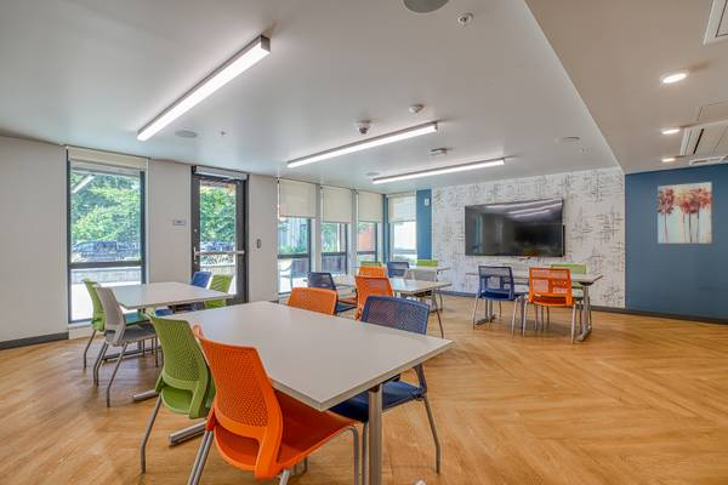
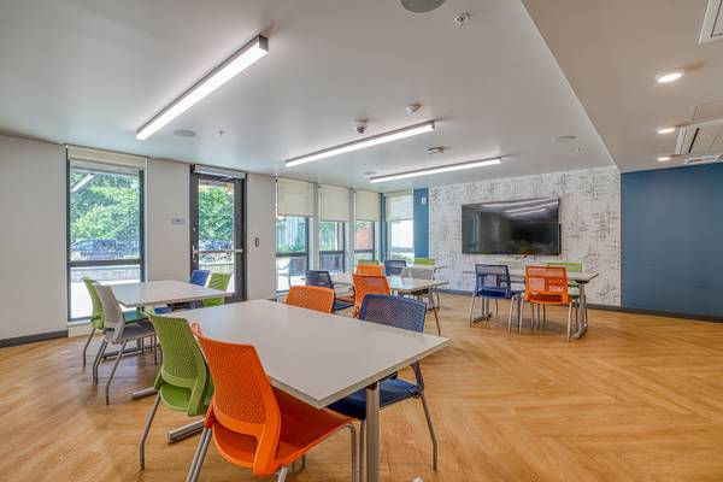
- wall art [656,181,713,245]
